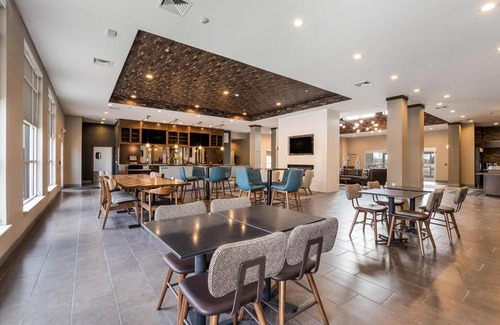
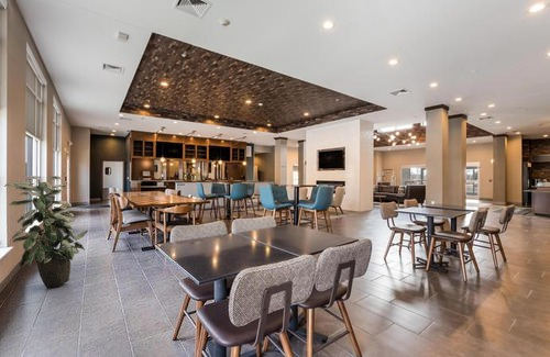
+ indoor plant [3,175,89,289]
